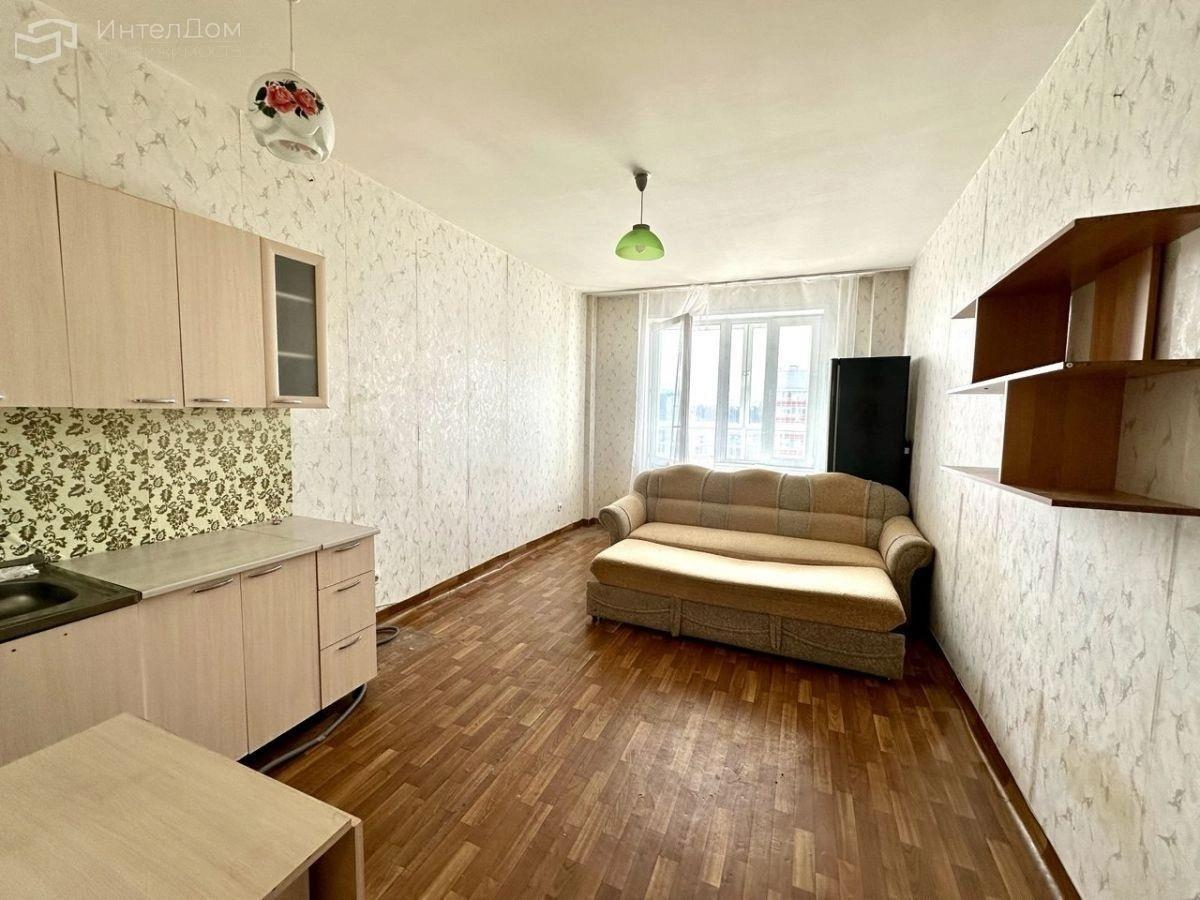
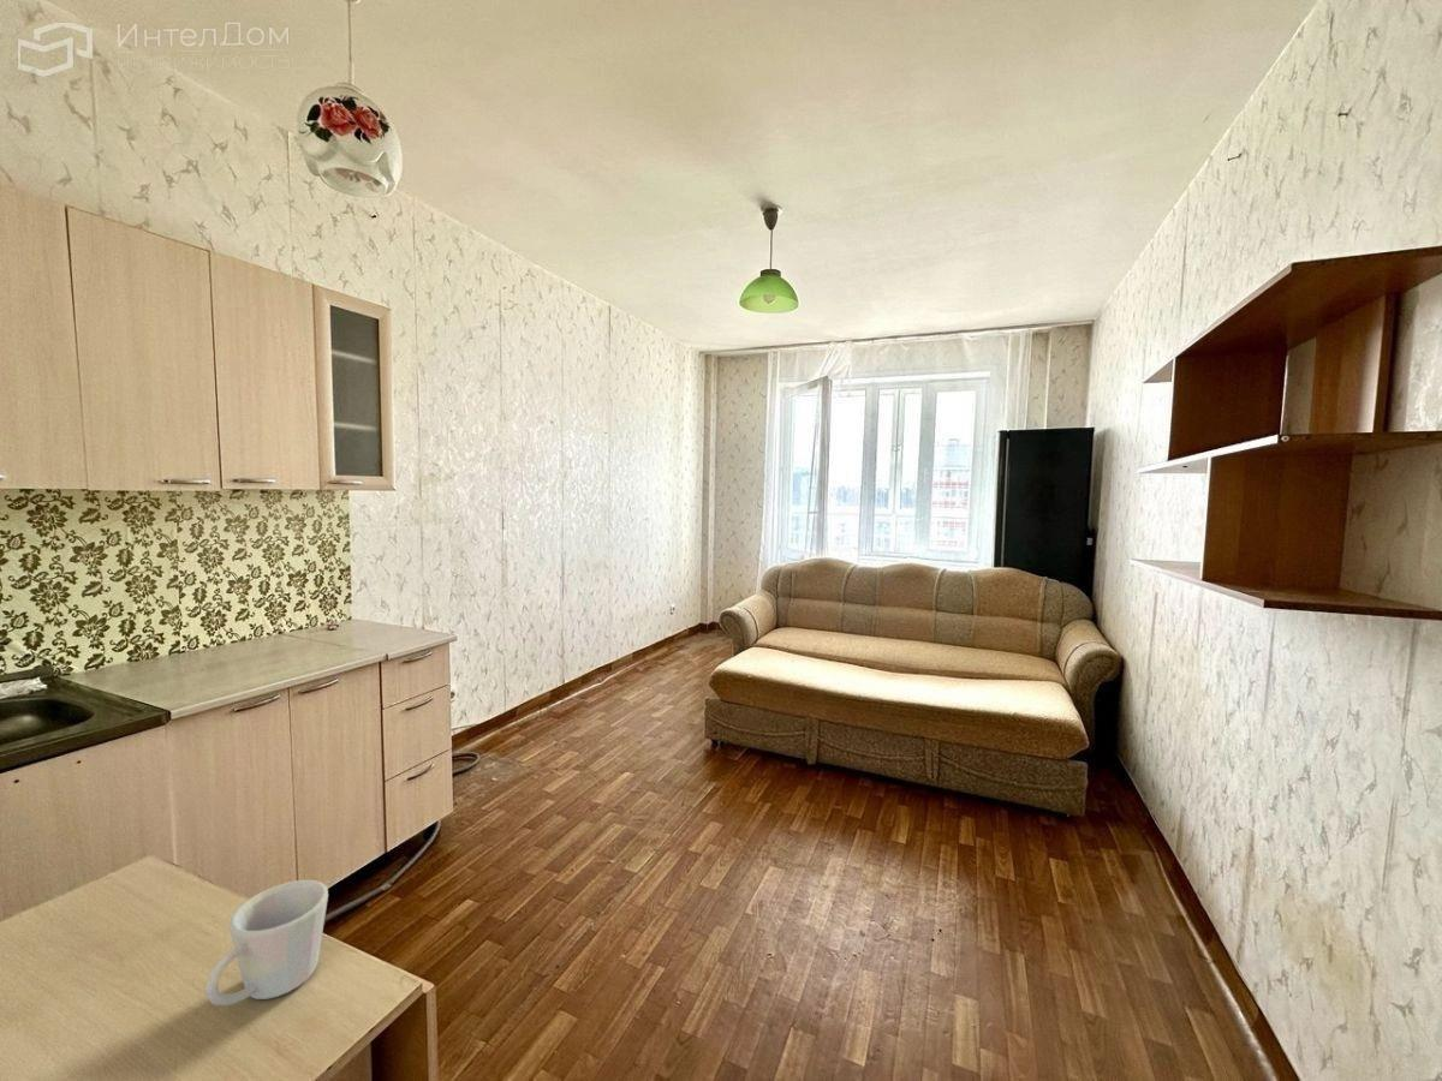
+ mug [204,879,329,1007]
